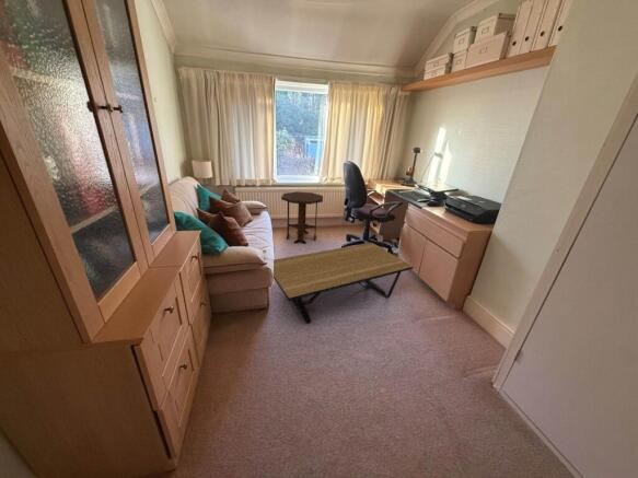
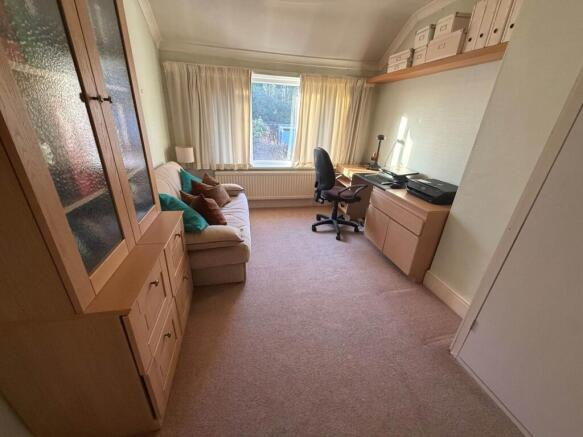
- side table [280,190,324,245]
- coffee table [272,242,414,325]
